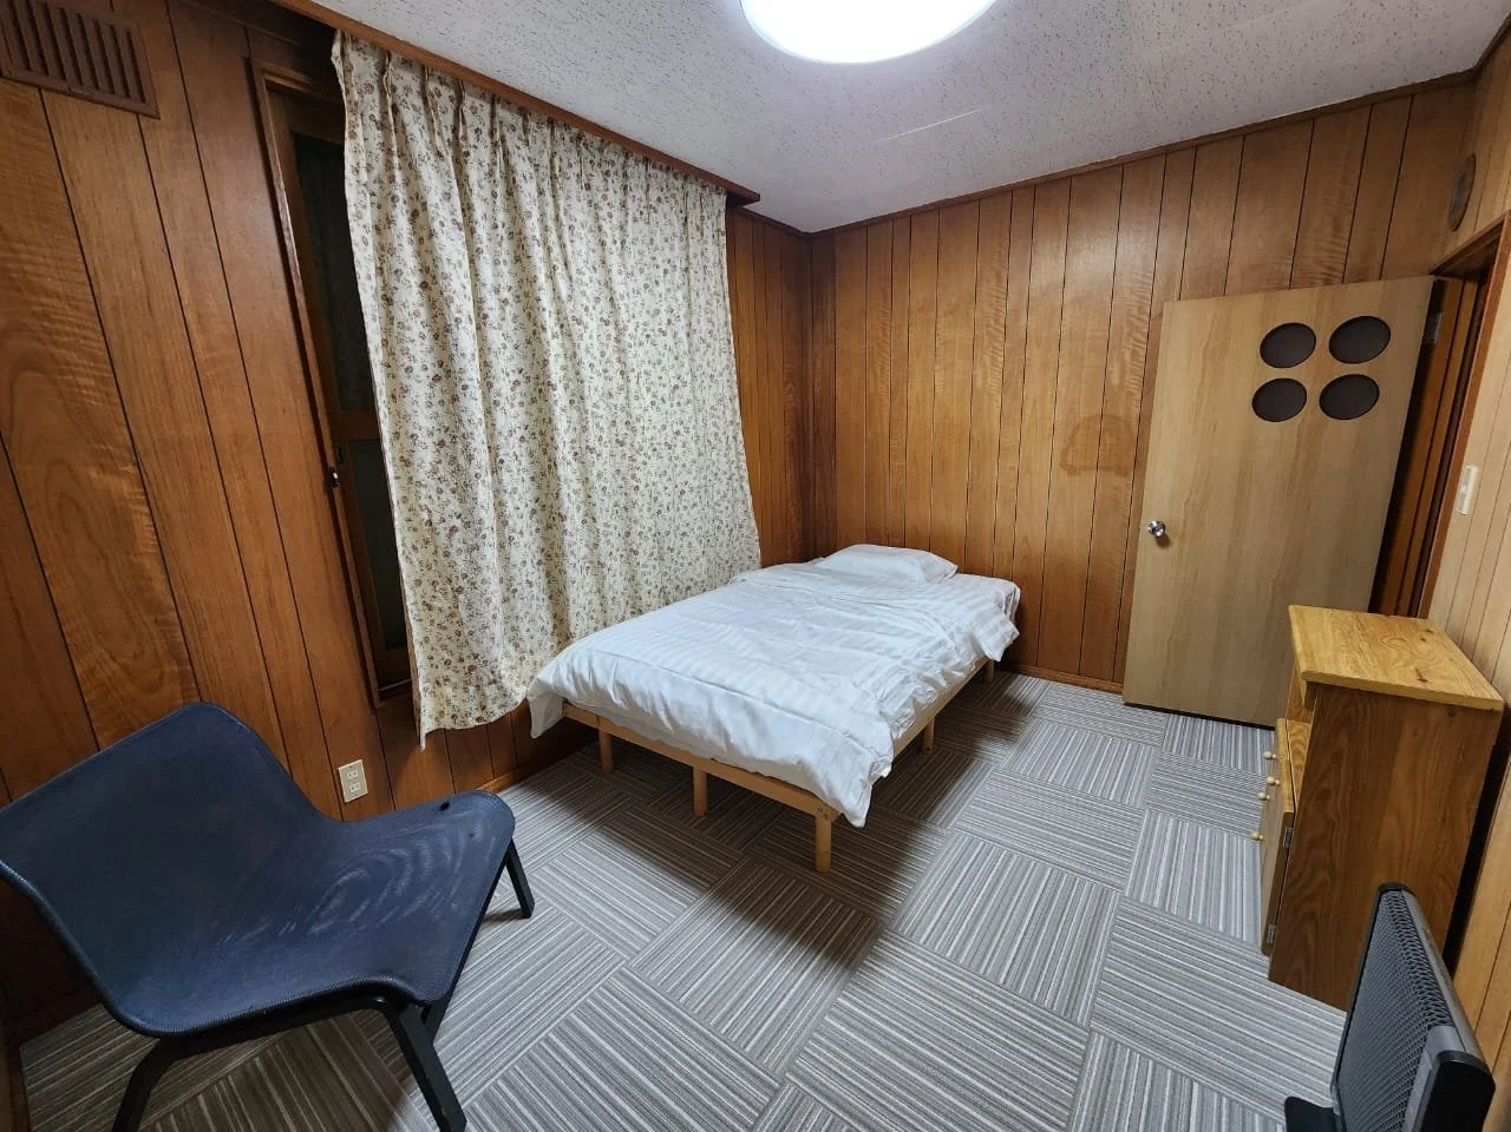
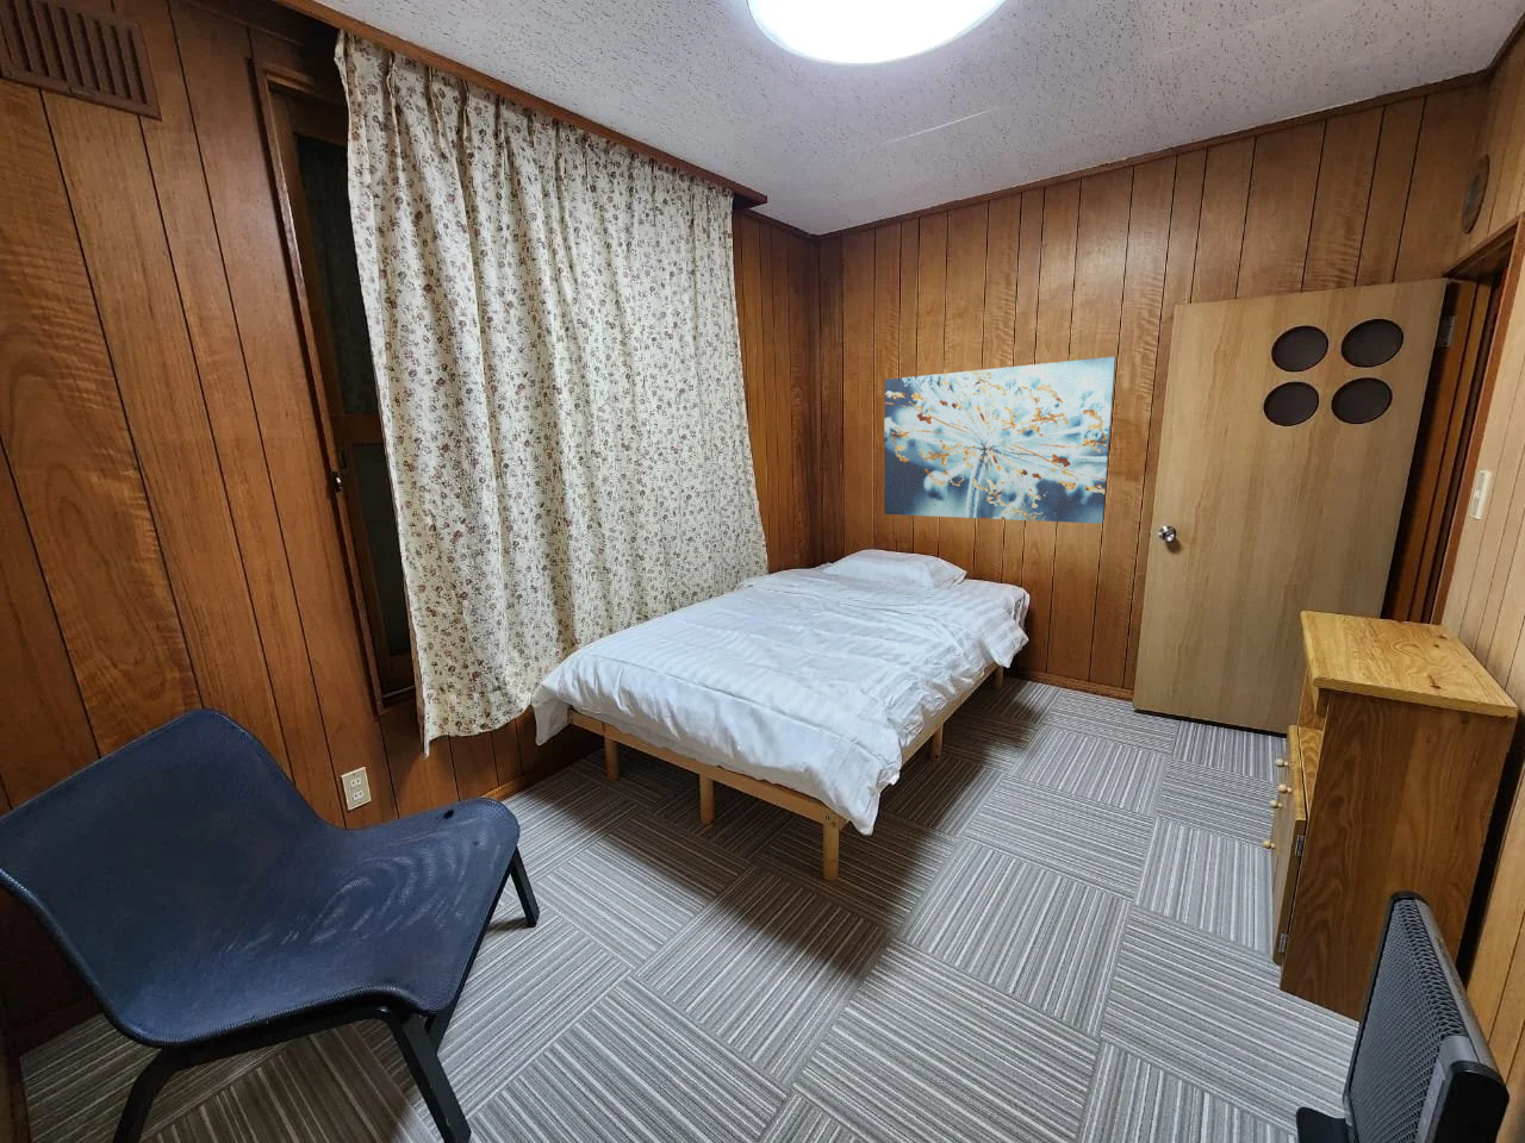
+ wall art [883,357,1118,525]
